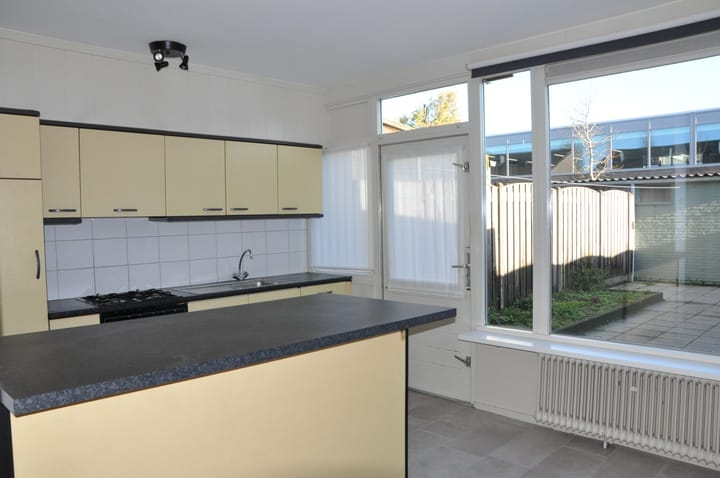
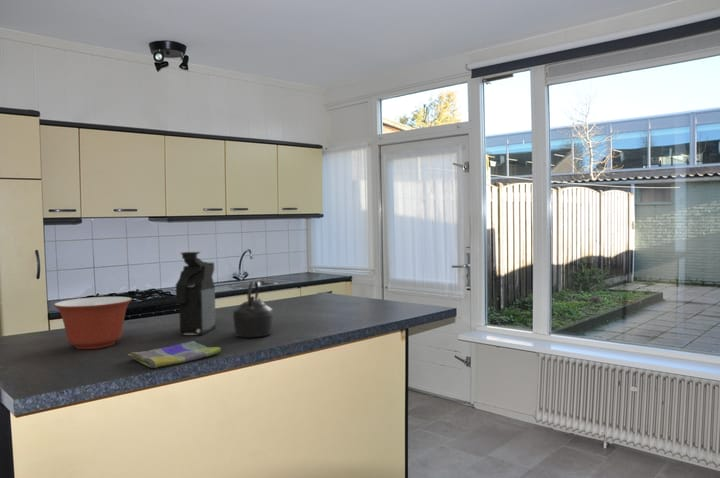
+ mixing bowl [53,296,133,350]
+ coffee maker [175,251,217,336]
+ dish towel [127,340,222,369]
+ kettle [232,280,274,338]
